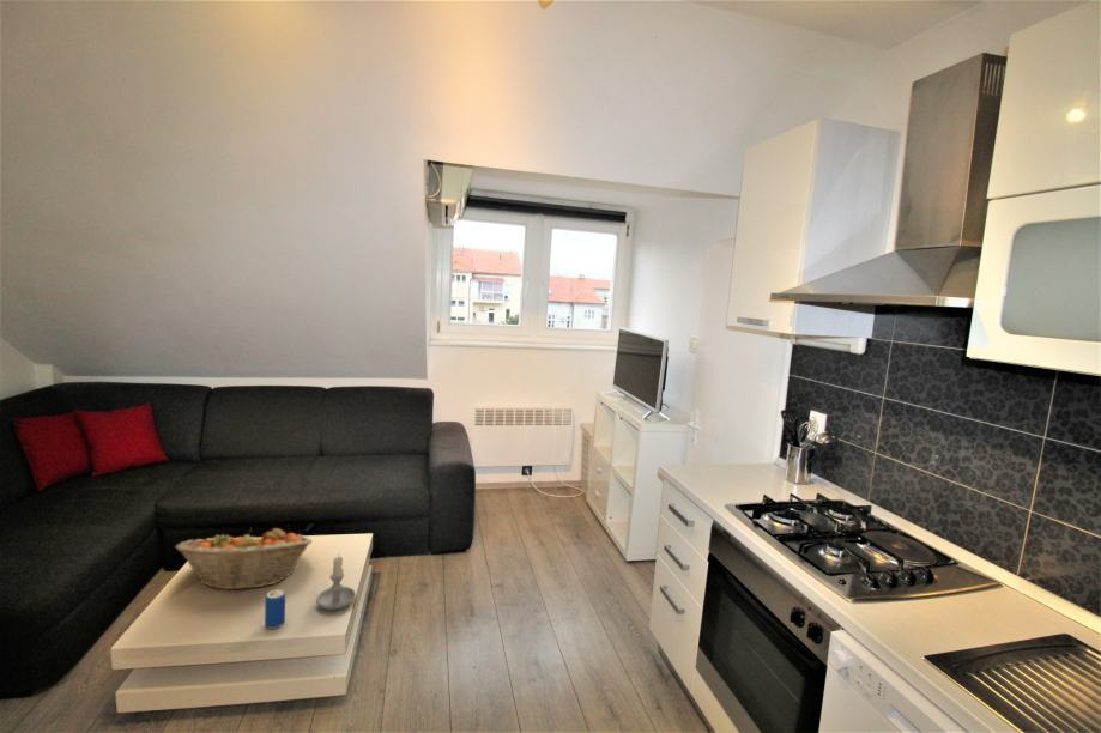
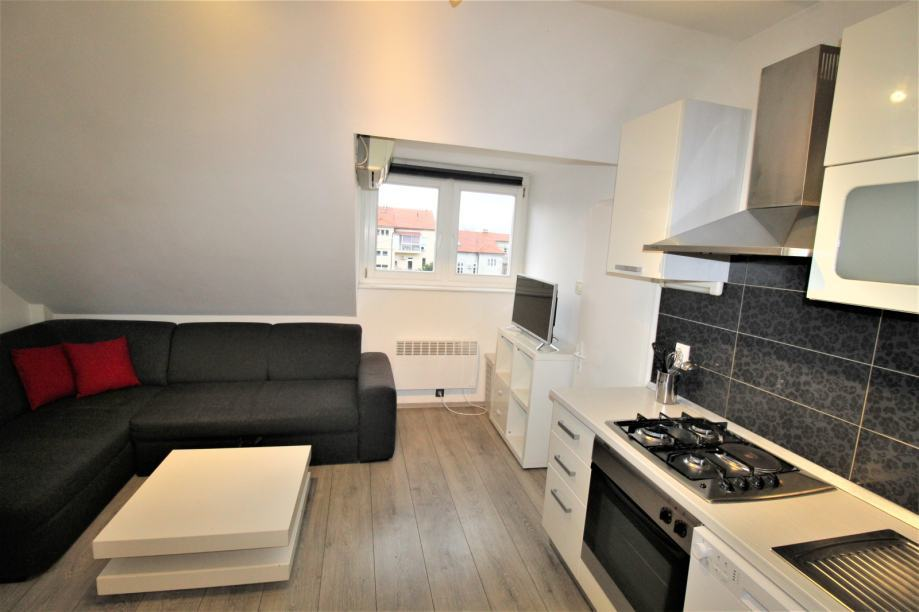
- candle [315,553,357,612]
- fruit basket [174,526,313,592]
- beverage can [264,588,286,630]
